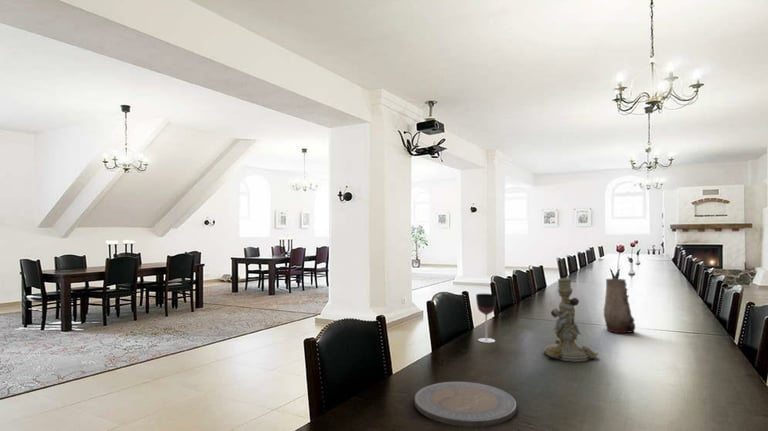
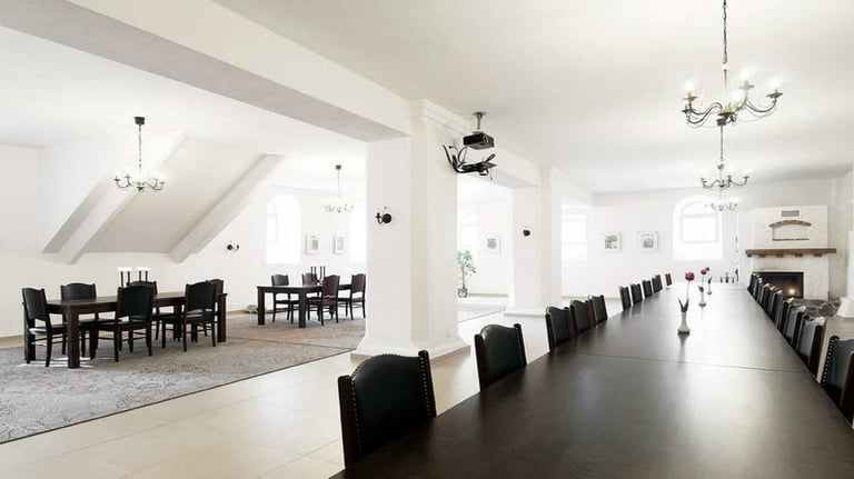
- wineglass [475,293,497,344]
- vase [603,278,636,334]
- plate [414,381,517,427]
- candlestick [543,277,599,363]
